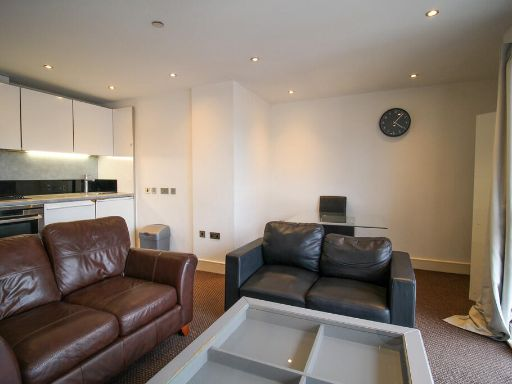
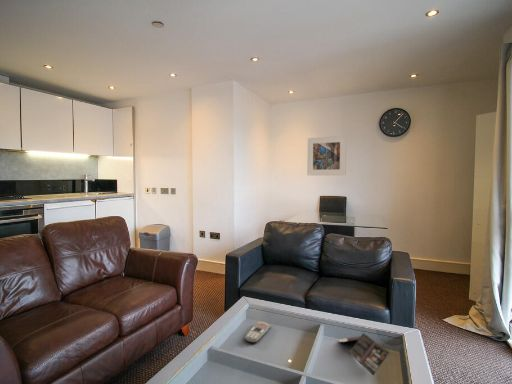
+ paperback book [338,332,391,376]
+ remote control [244,320,272,344]
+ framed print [306,135,347,176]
